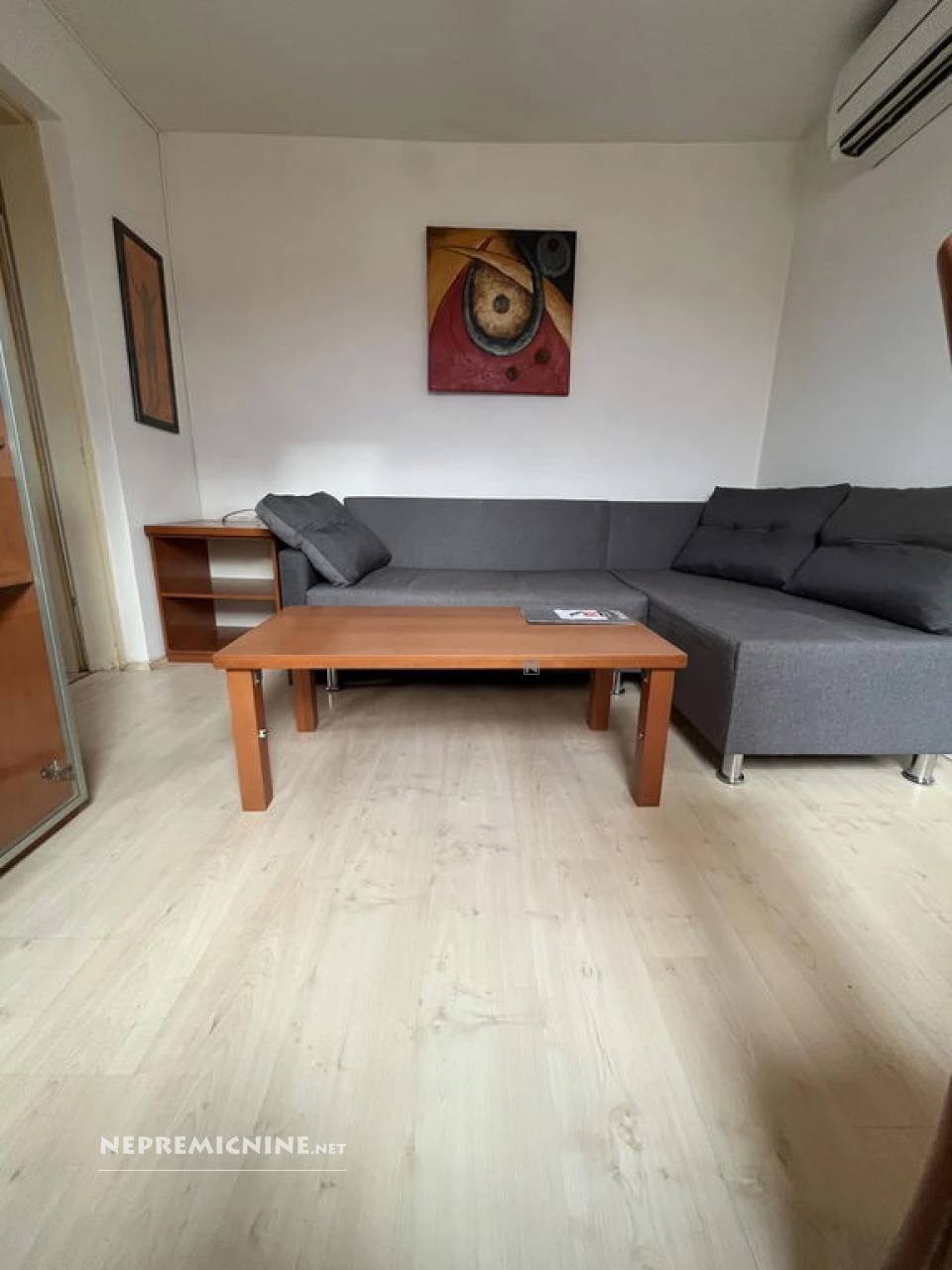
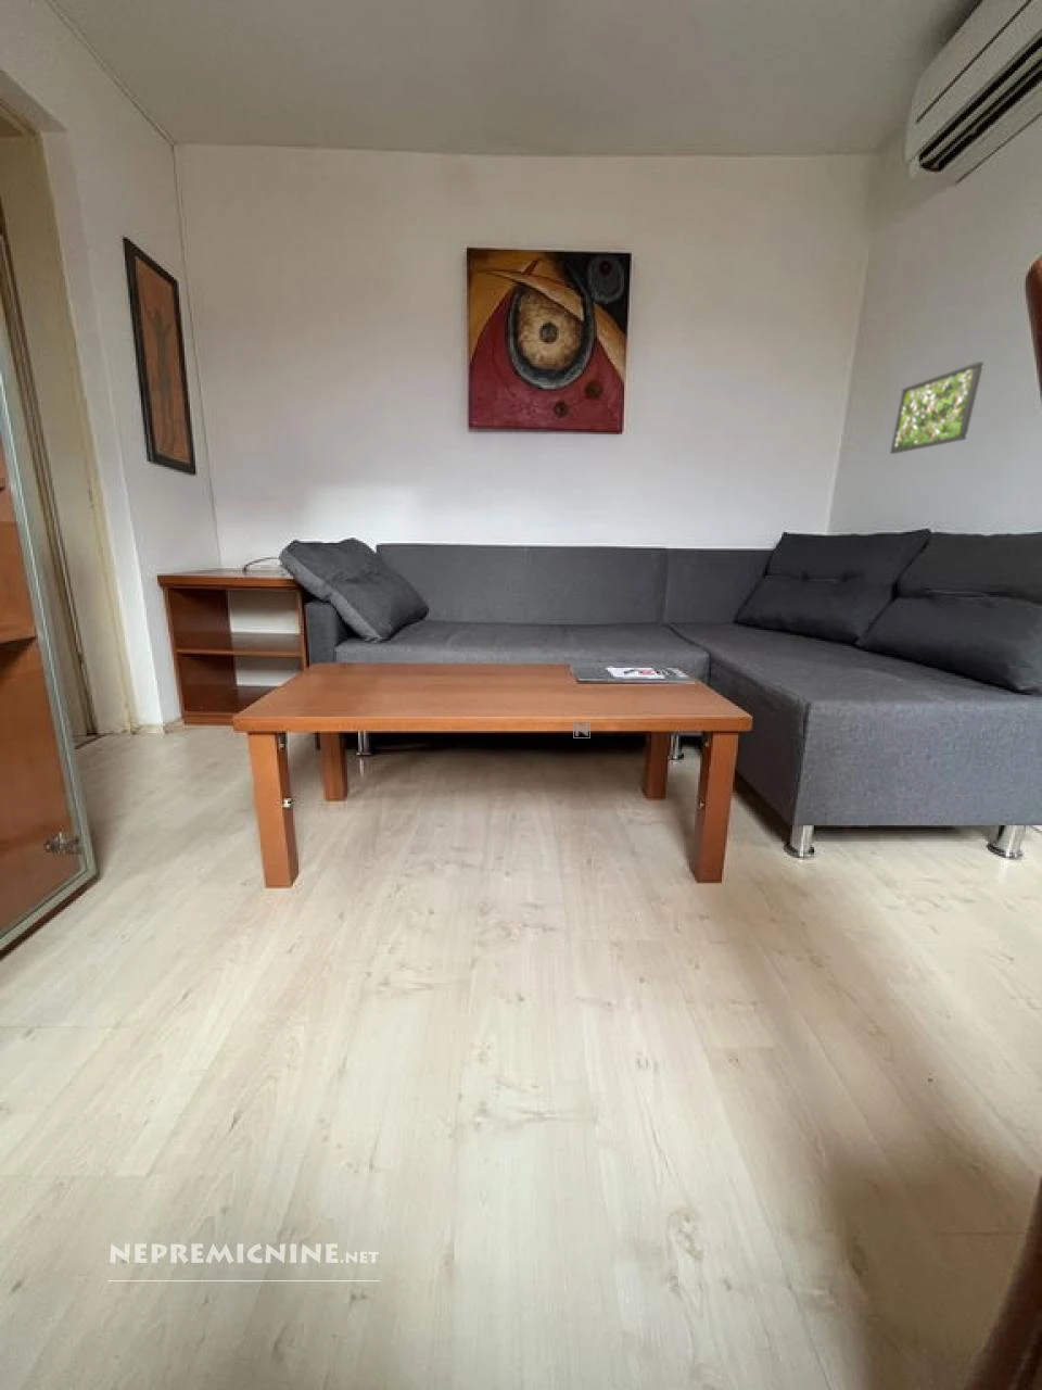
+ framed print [889,360,984,455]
